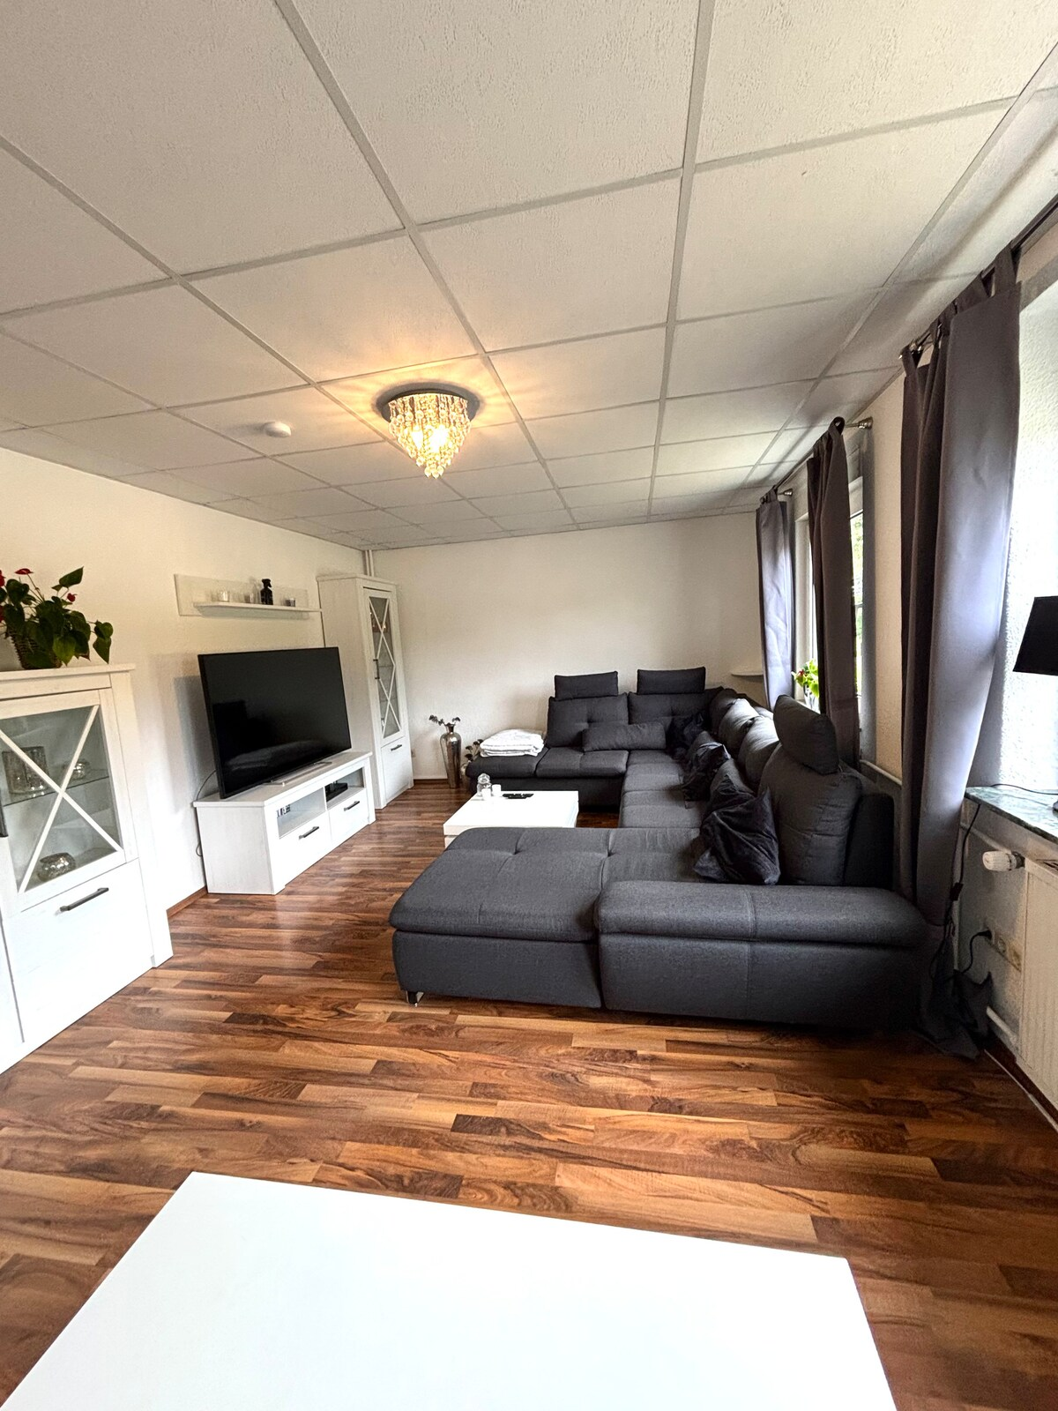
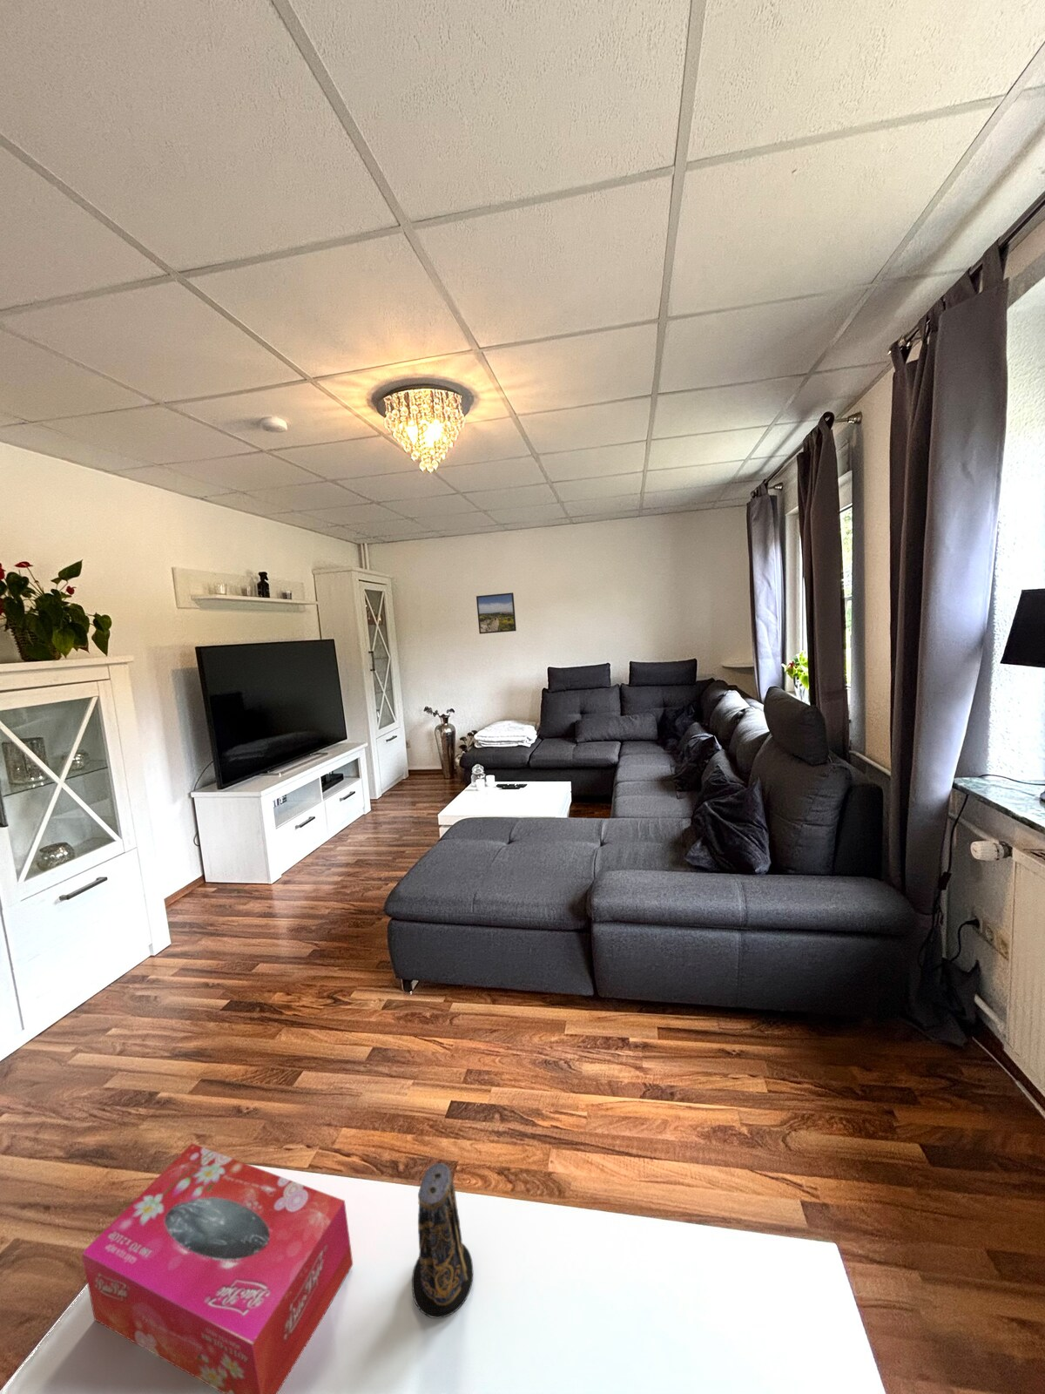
+ tissue box [80,1143,353,1394]
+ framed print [475,592,517,636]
+ candle [411,1162,474,1319]
